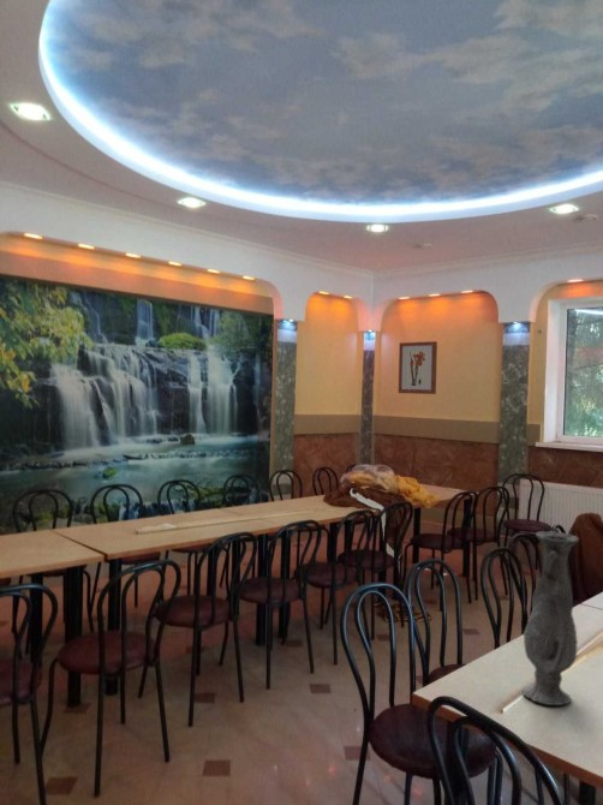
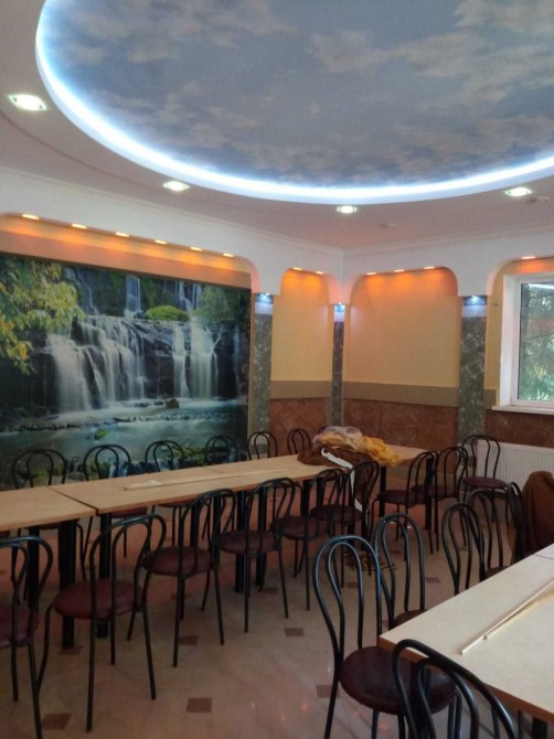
- wall art [398,340,438,395]
- vase [521,530,580,706]
